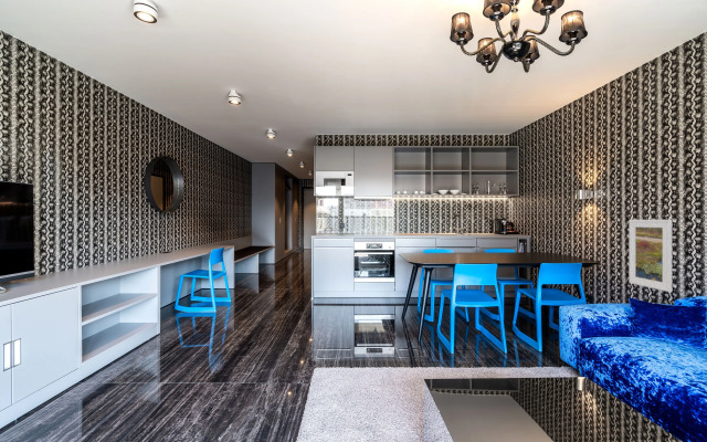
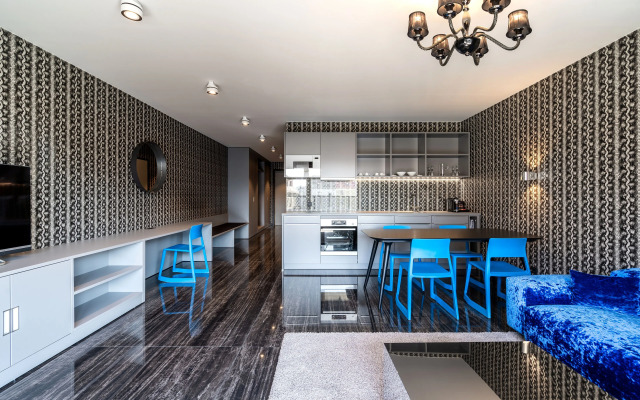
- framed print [629,219,673,293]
